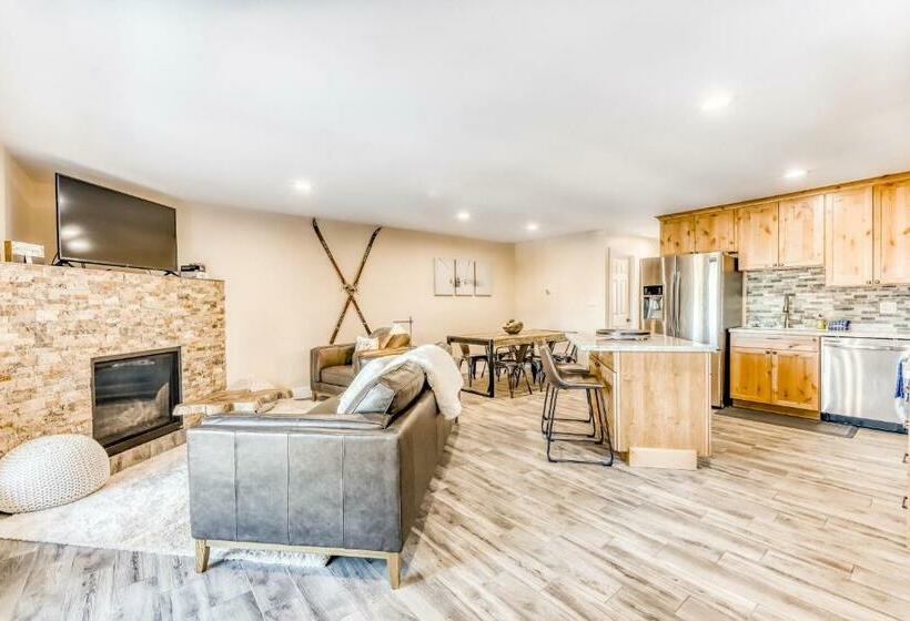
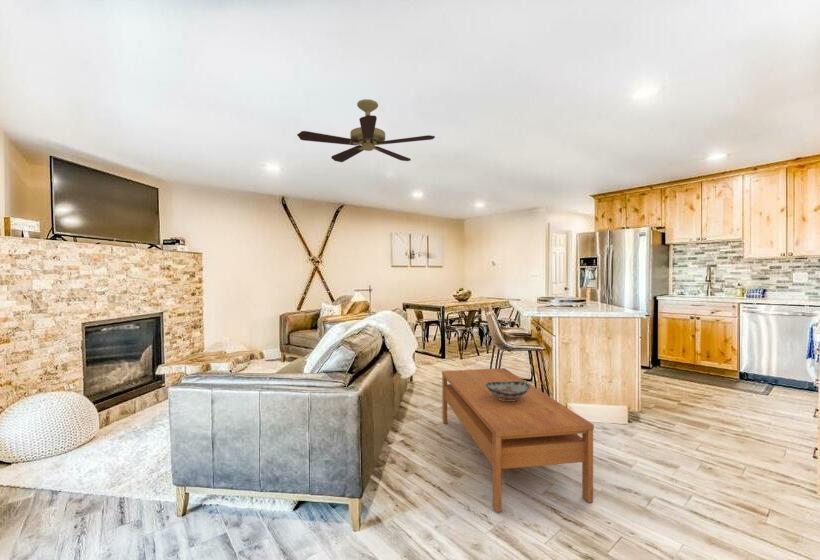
+ decorative bowl [485,381,531,401]
+ ceiling fan [296,98,436,163]
+ coffee table [441,367,595,513]
